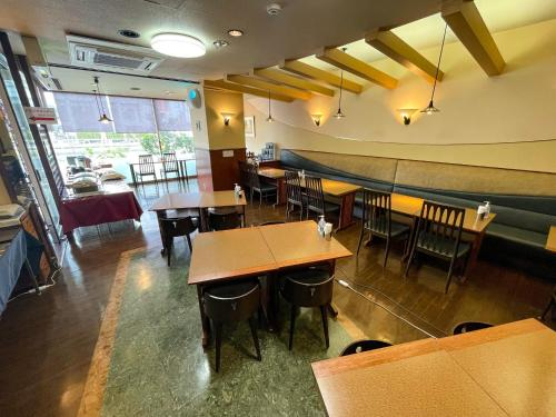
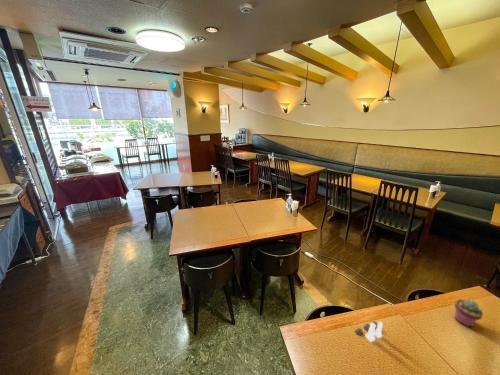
+ potted succulent [453,299,484,328]
+ salt and pepper shaker set [354,320,384,342]
